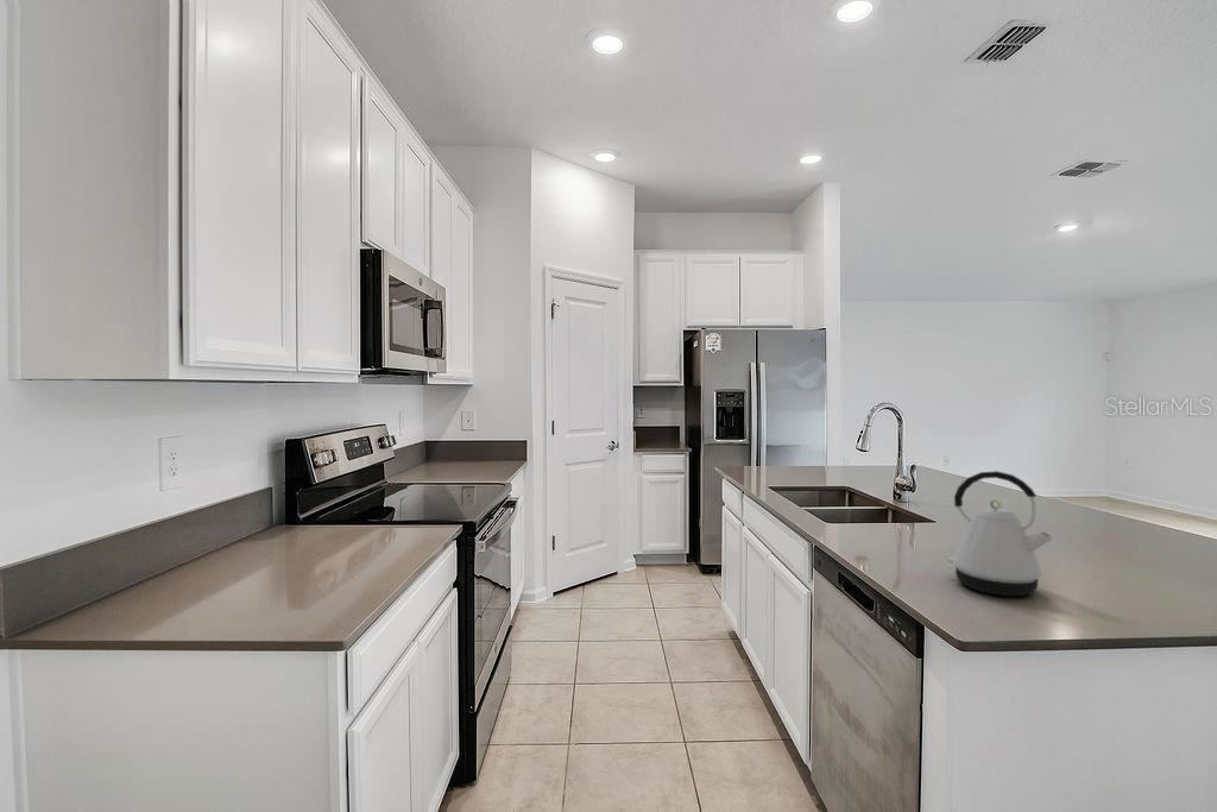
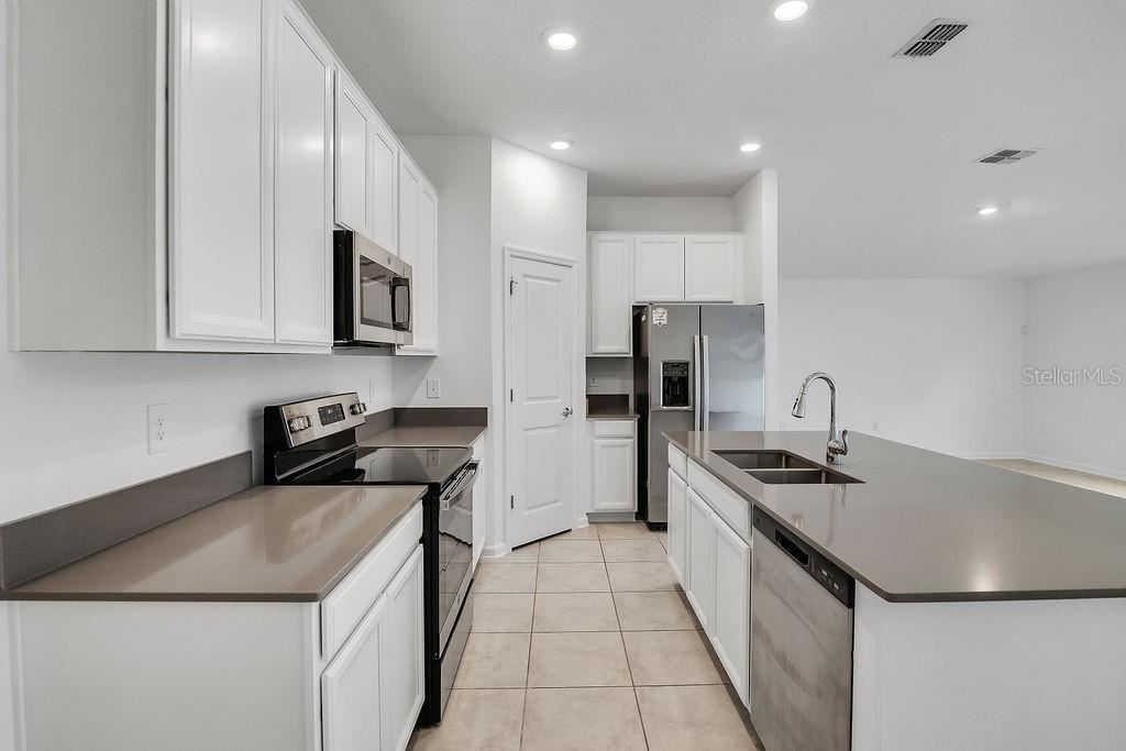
- kettle [946,470,1055,597]
